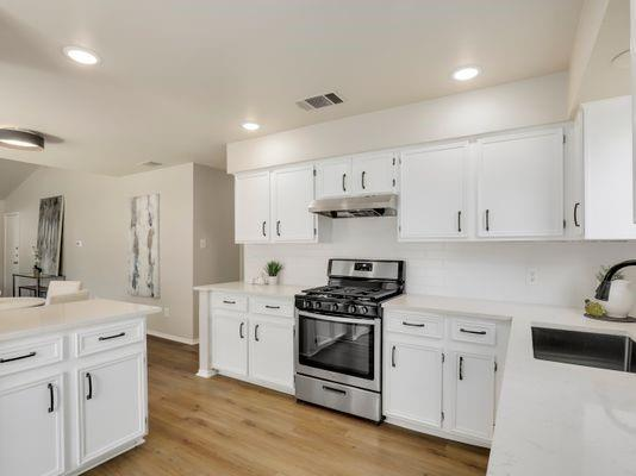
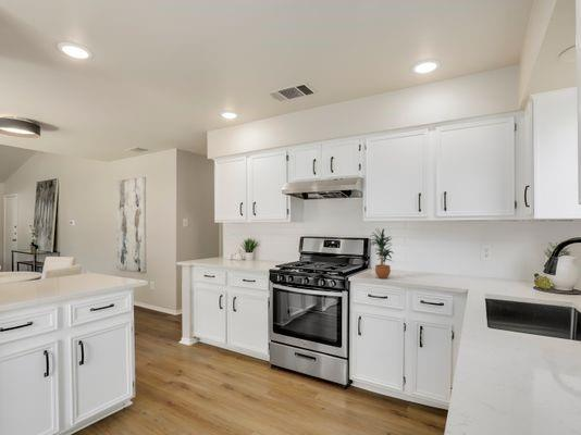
+ potted plant [369,228,394,279]
